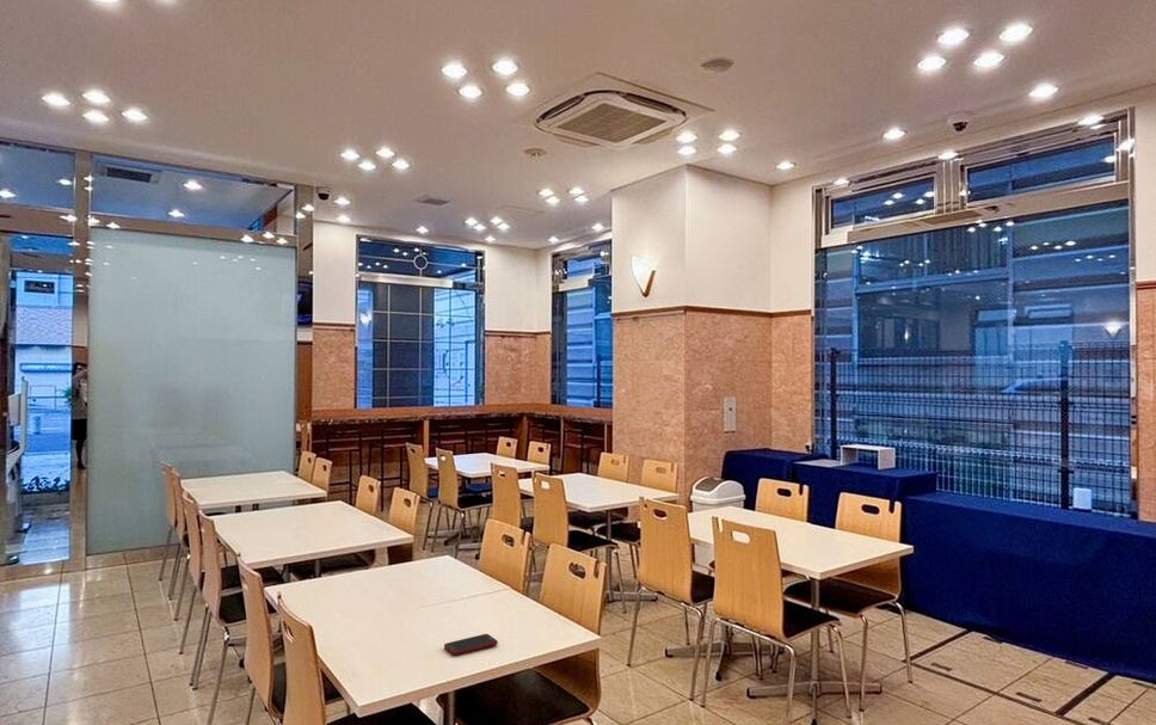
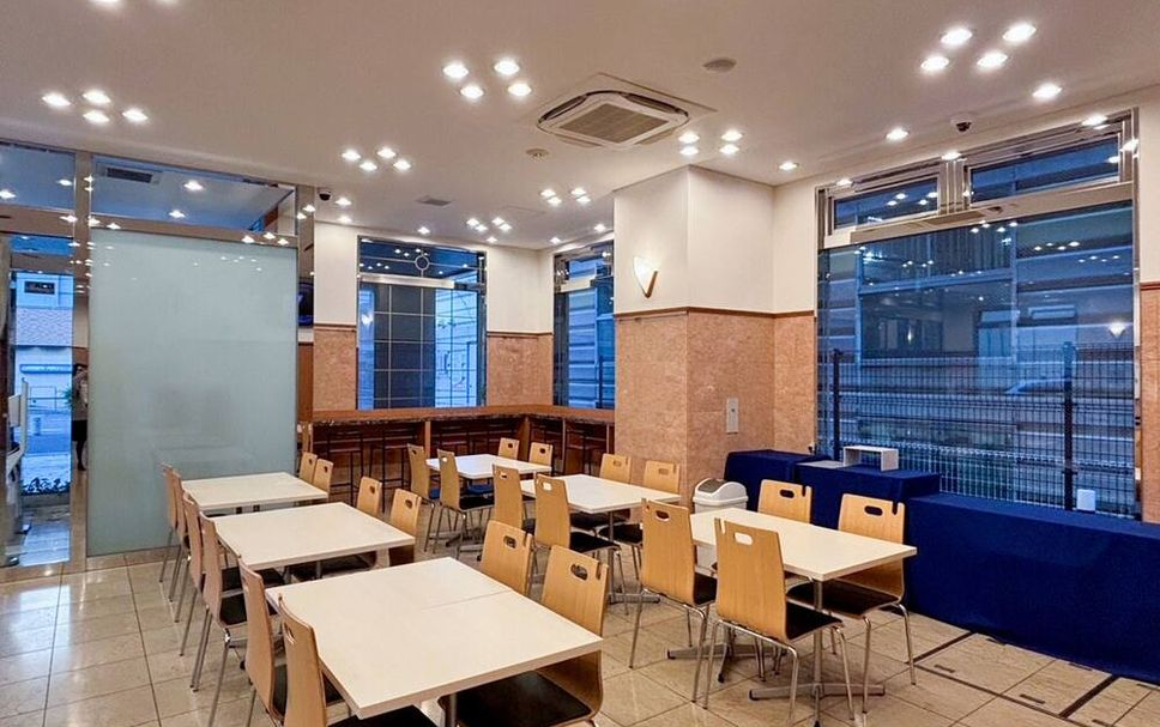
- cell phone [443,633,499,656]
